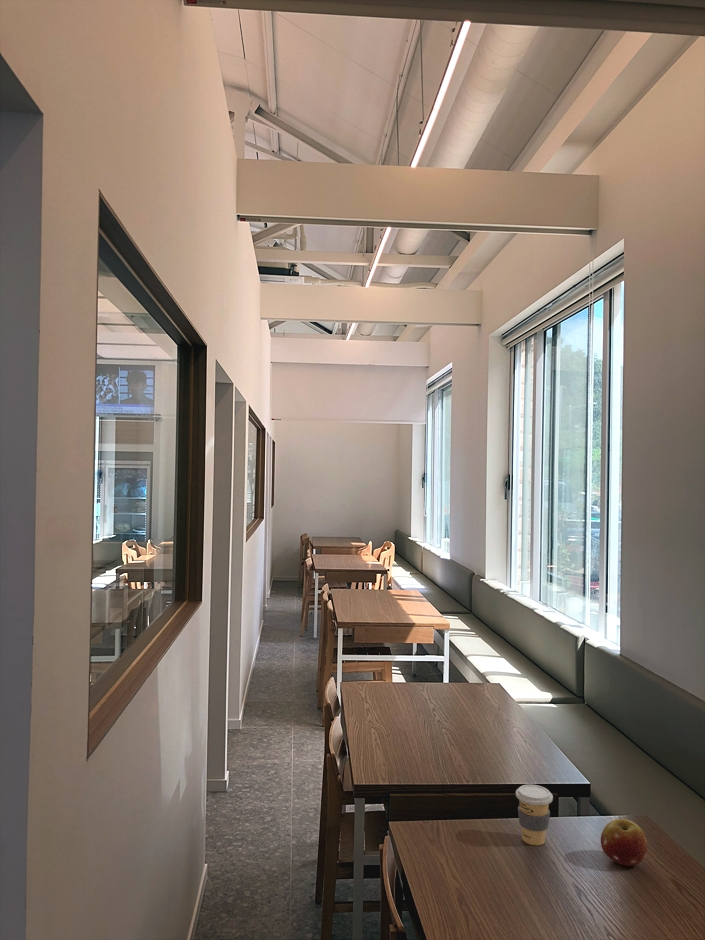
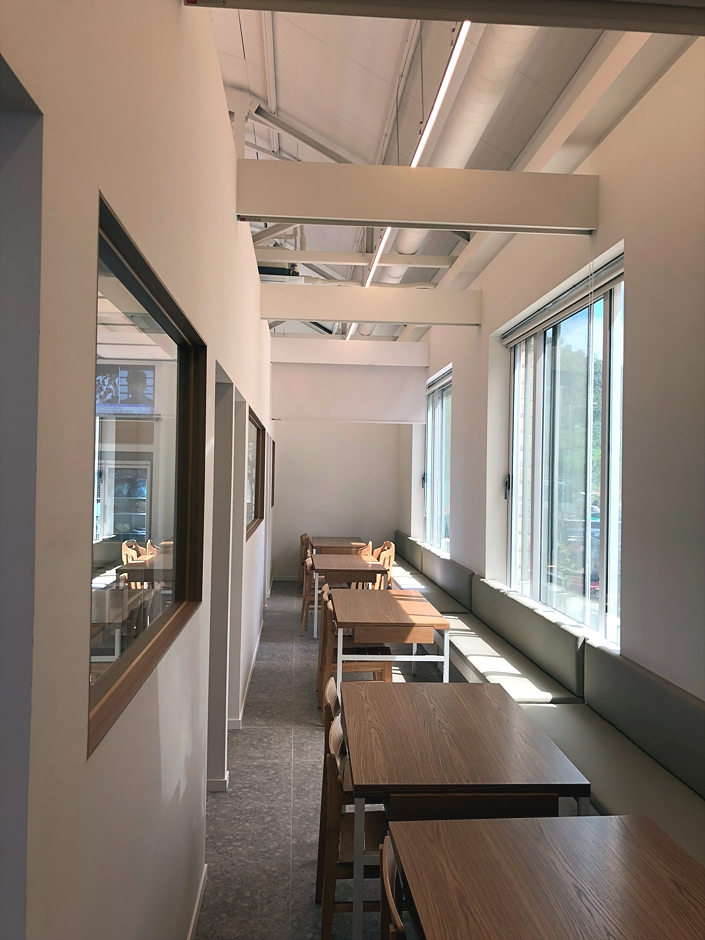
- fruit [600,818,648,867]
- coffee cup [515,784,554,846]
